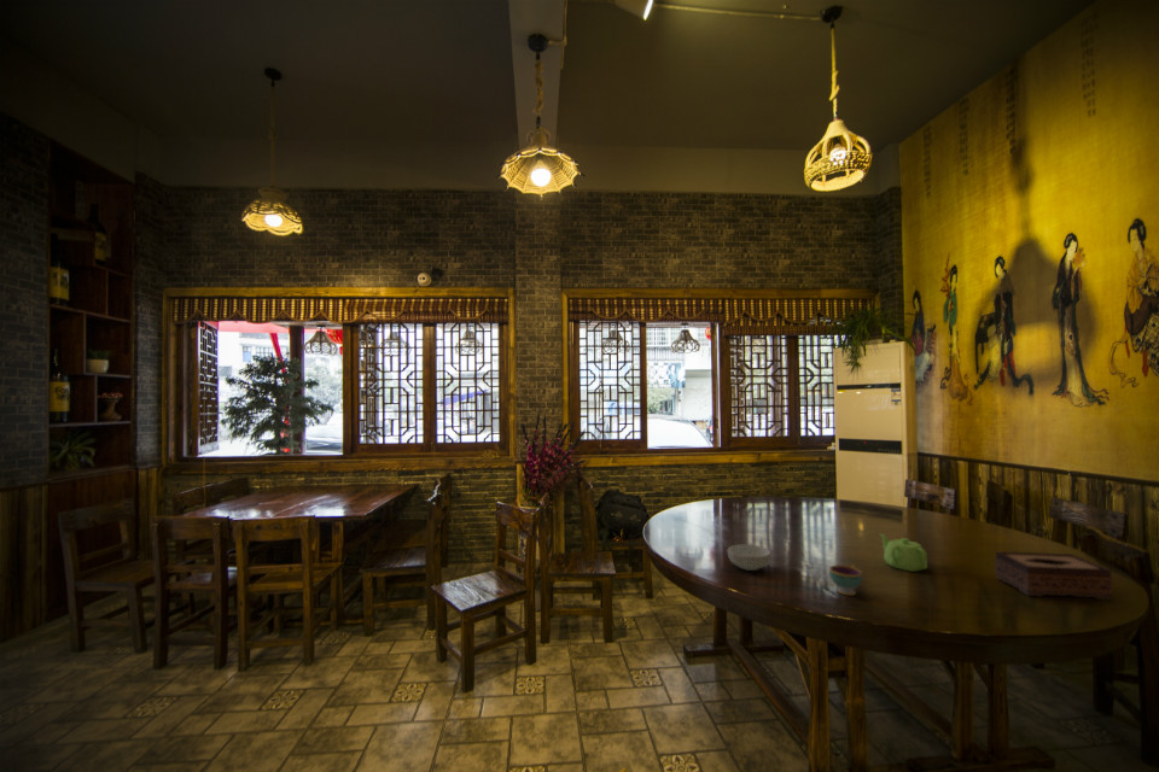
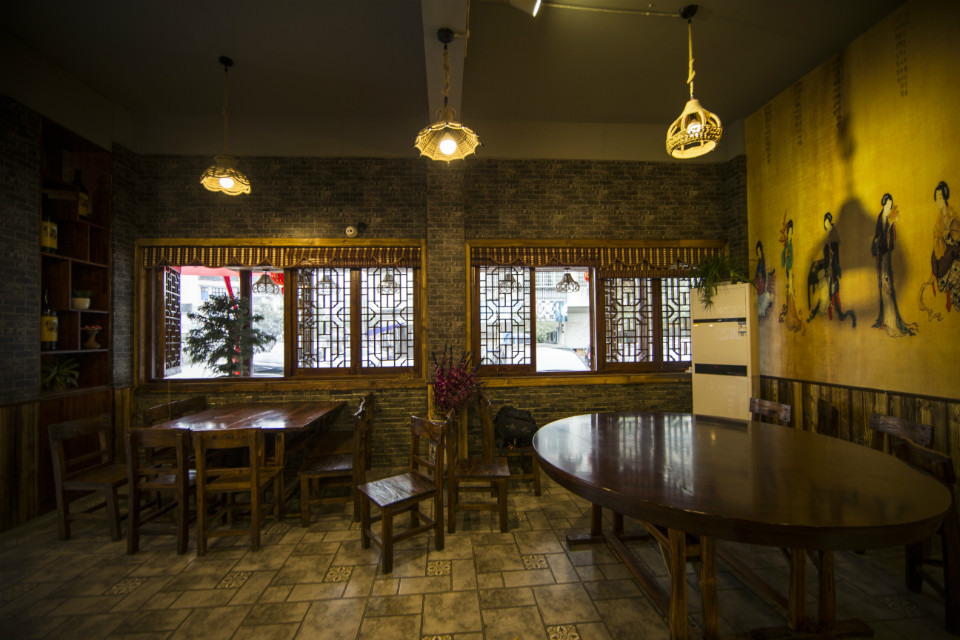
- tissue box [994,550,1114,601]
- teacup [828,563,863,596]
- teapot [878,532,928,573]
- cereal bowl [727,543,771,572]
